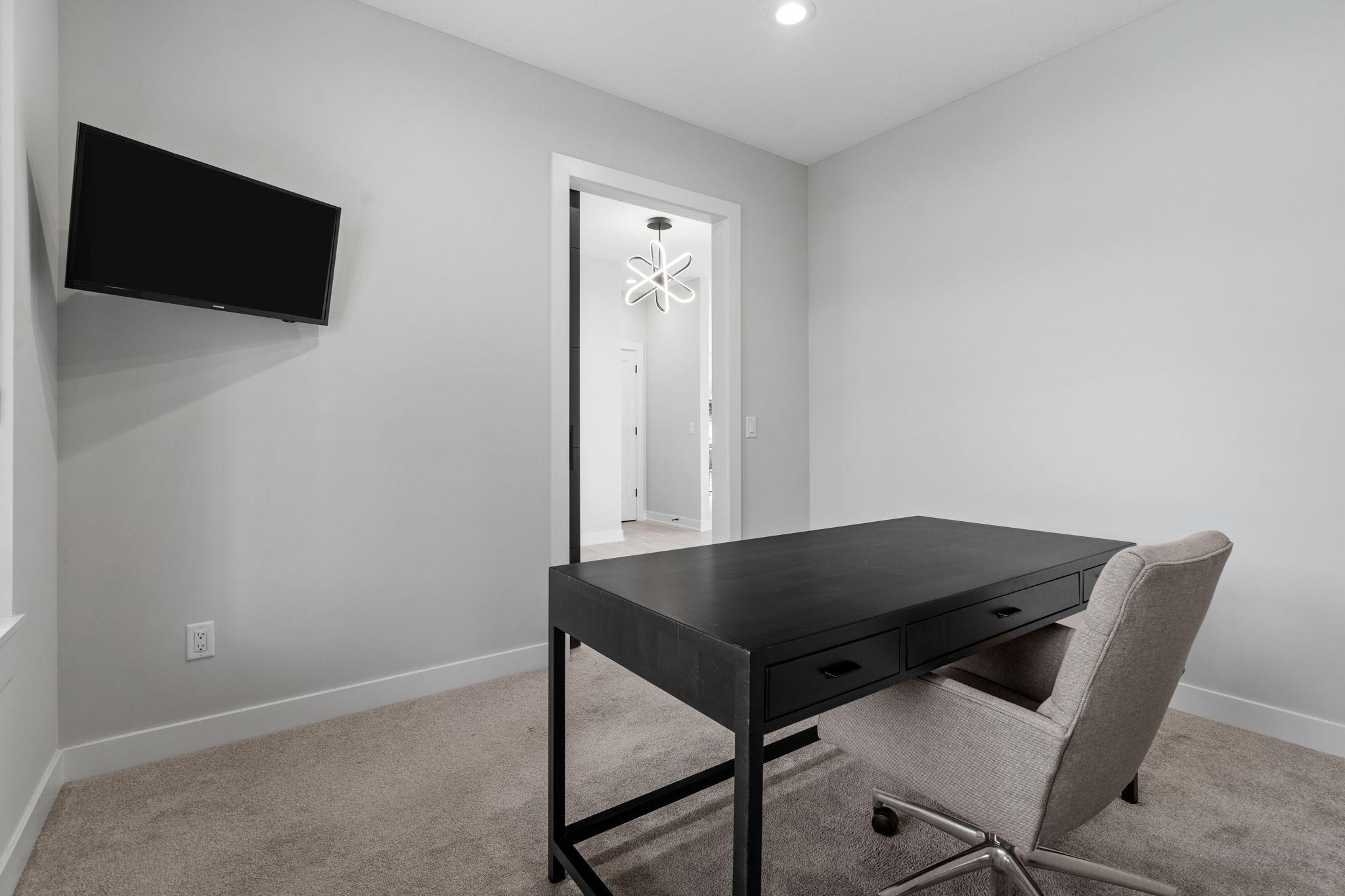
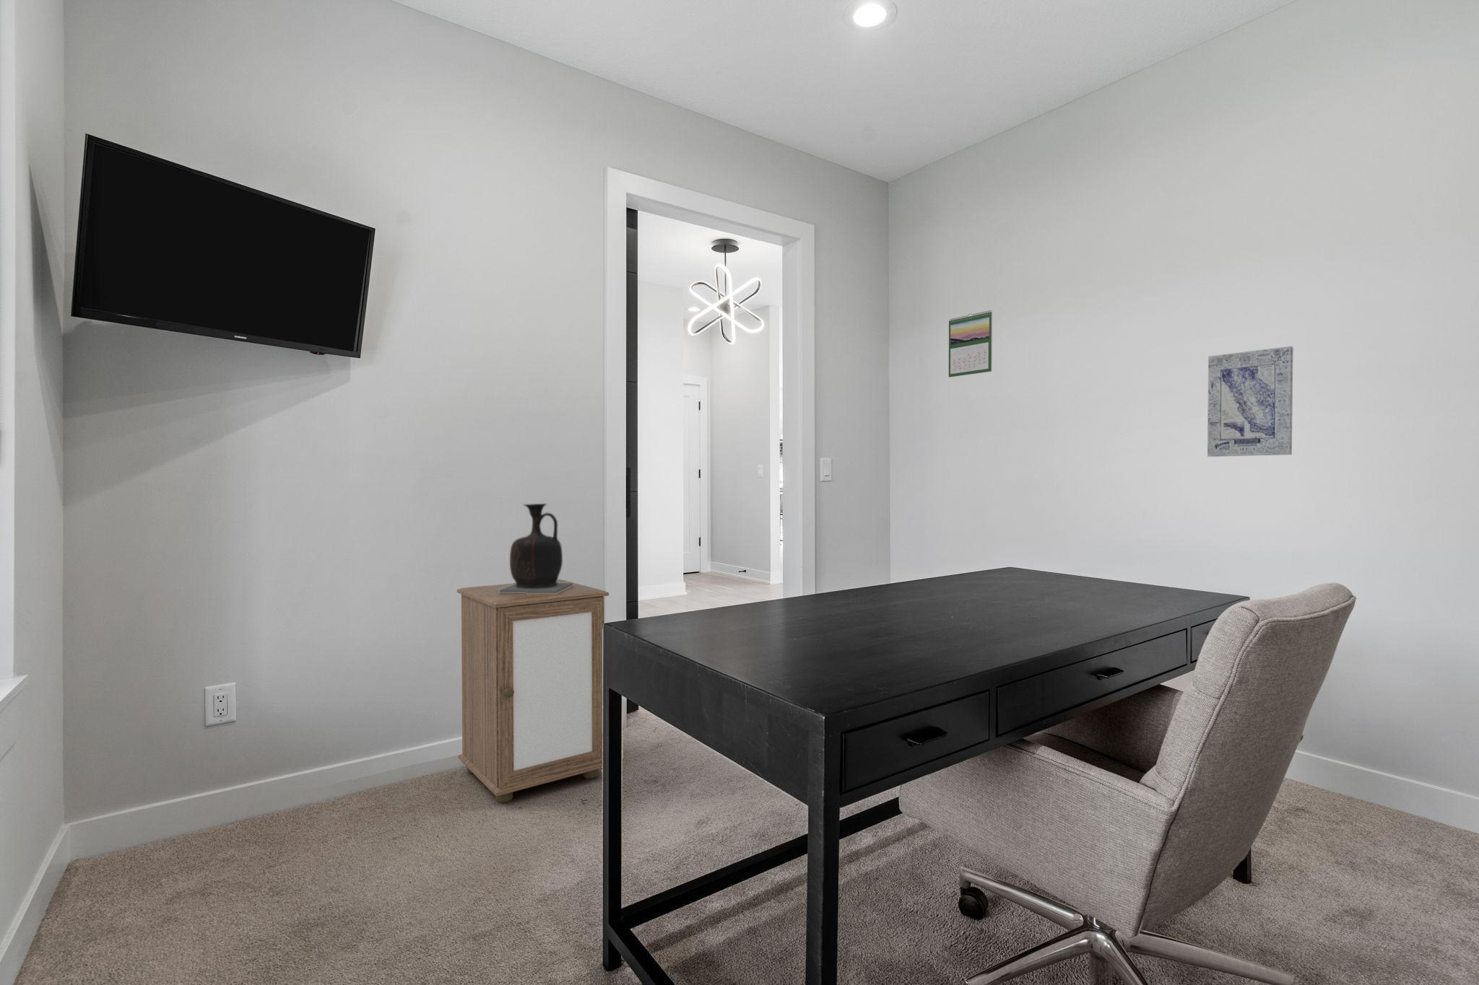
+ calendar [948,310,993,378]
+ wall art [1206,345,1294,457]
+ vase [499,503,574,594]
+ cabinet [456,578,609,804]
